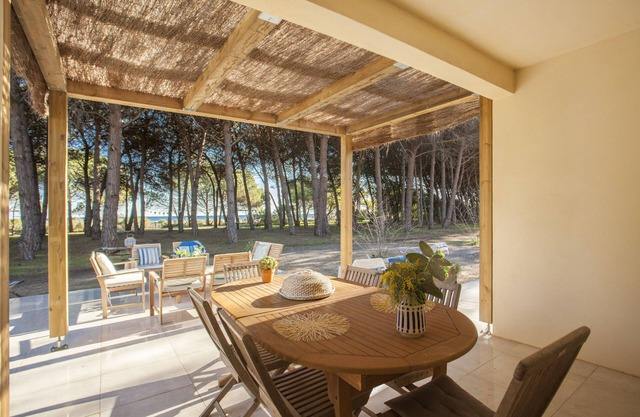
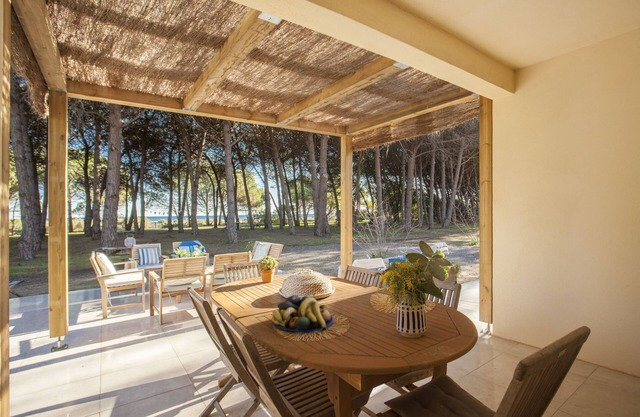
+ fruit bowl [271,294,334,335]
